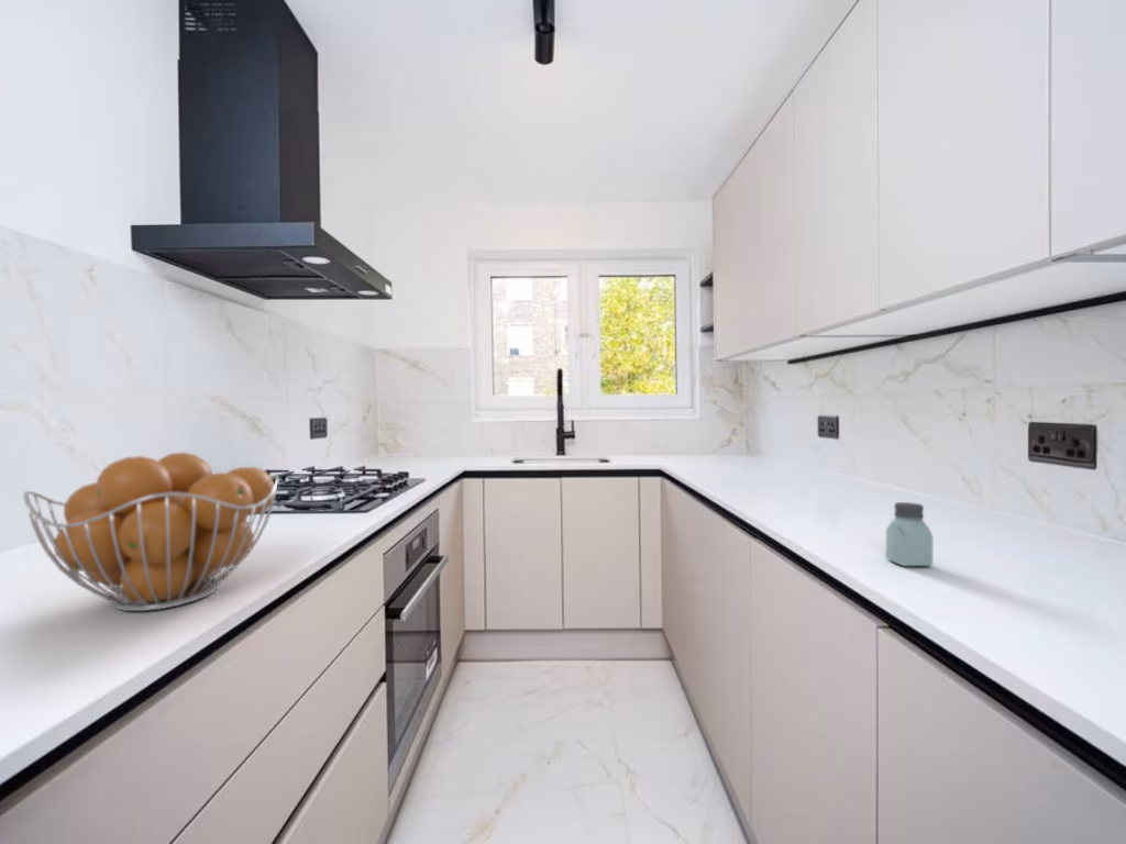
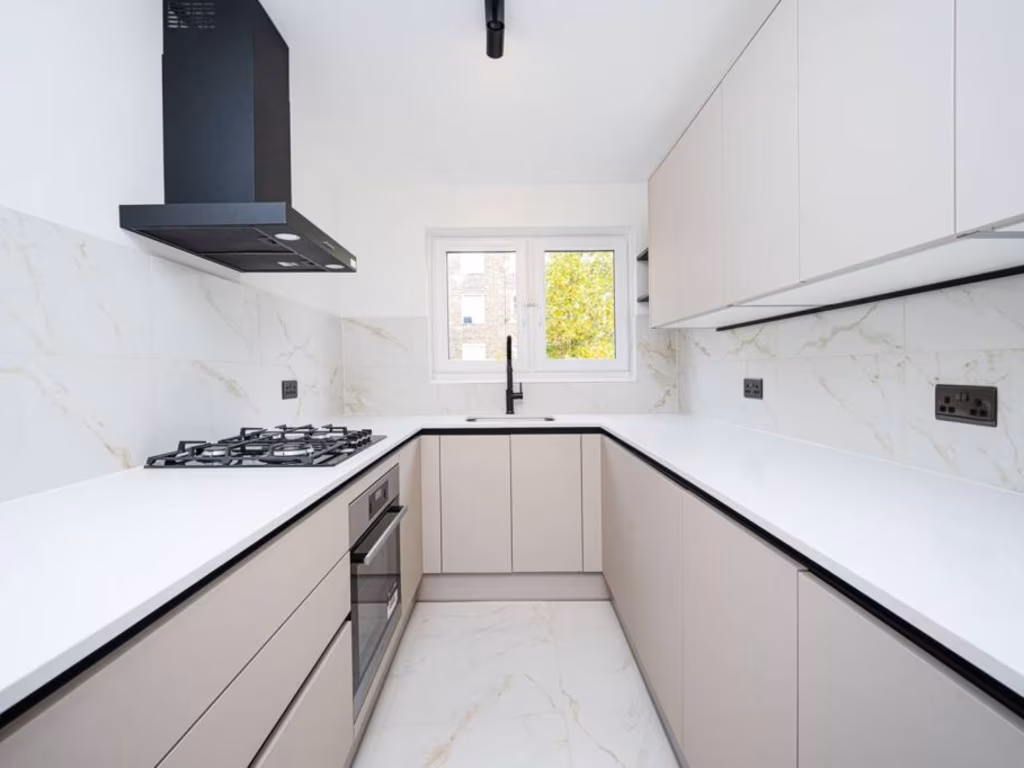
- fruit basket [22,452,280,612]
- saltshaker [885,501,934,567]
